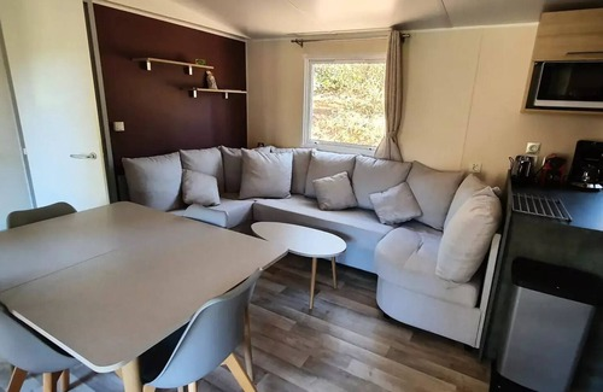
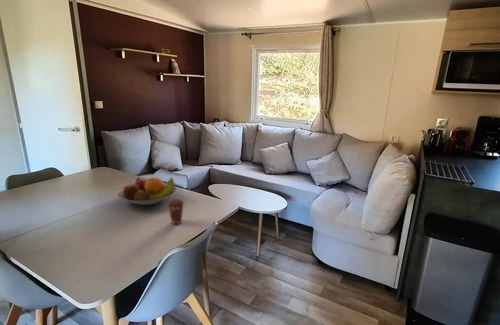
+ coffee cup [167,198,185,225]
+ fruit bowl [116,177,178,206]
